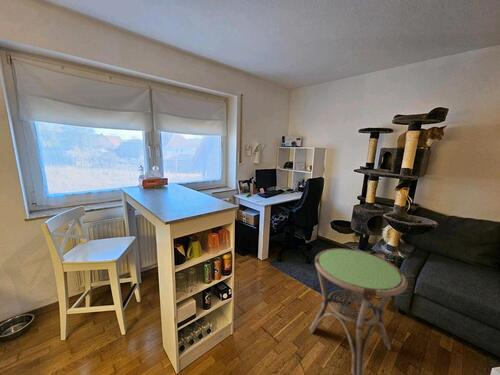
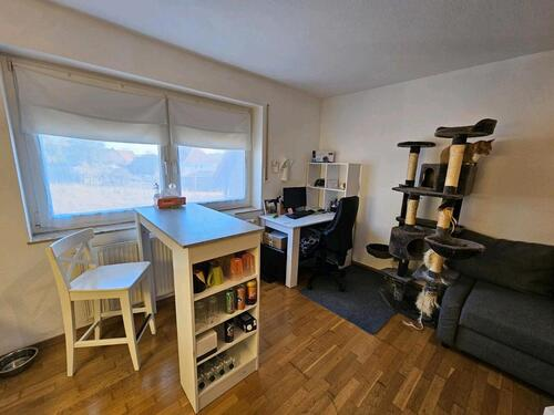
- side table [308,247,409,375]
